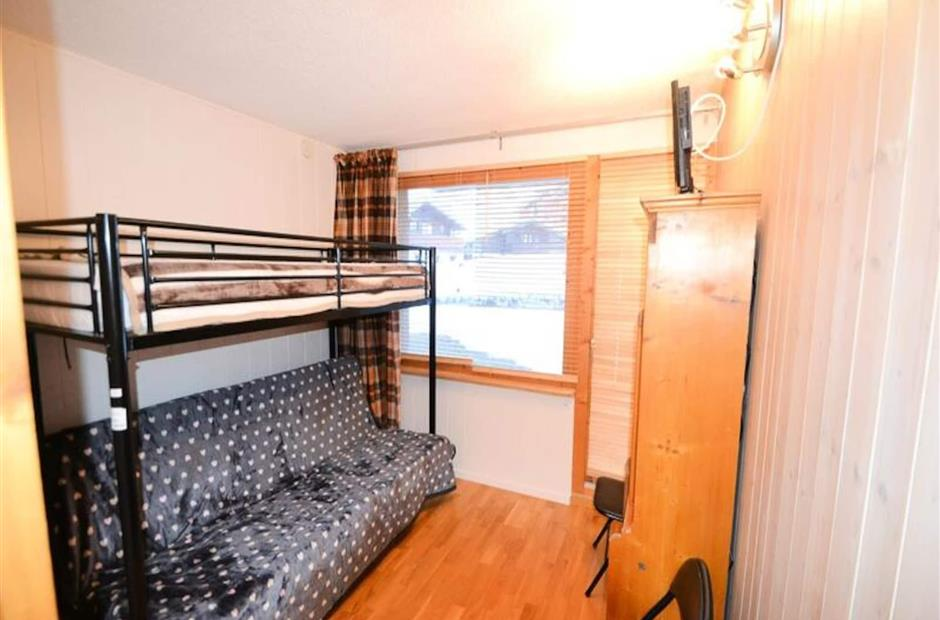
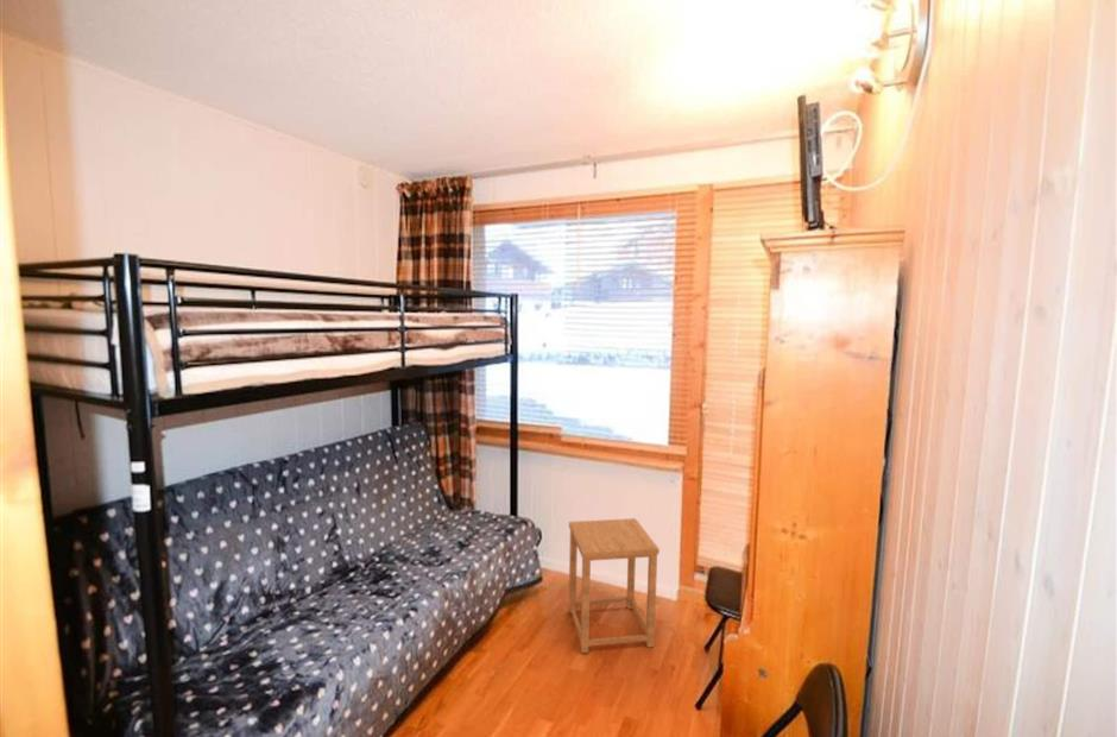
+ side table [568,517,661,654]
